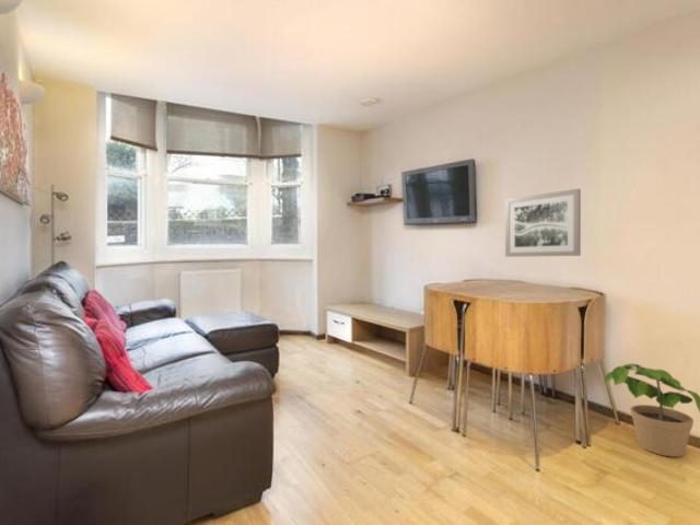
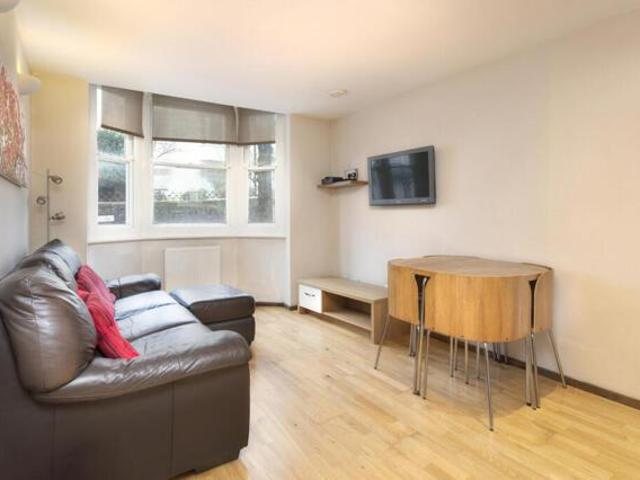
- potted plant [603,363,700,458]
- wall art [504,187,582,258]
